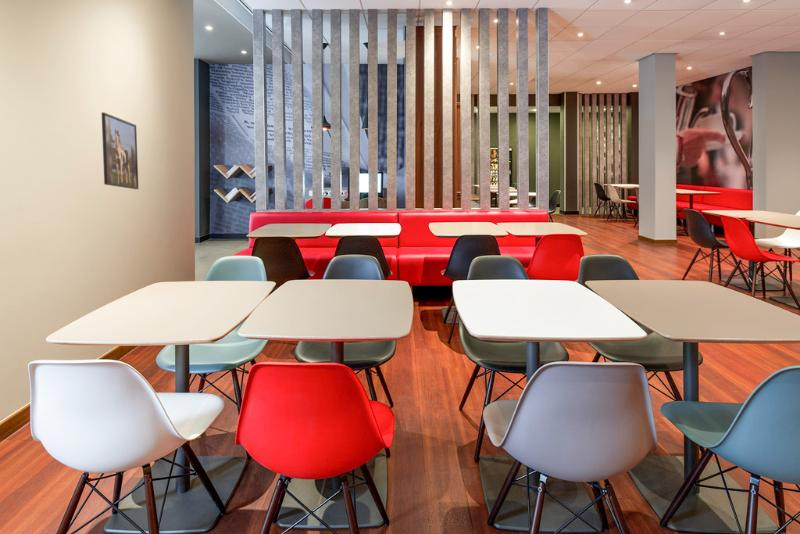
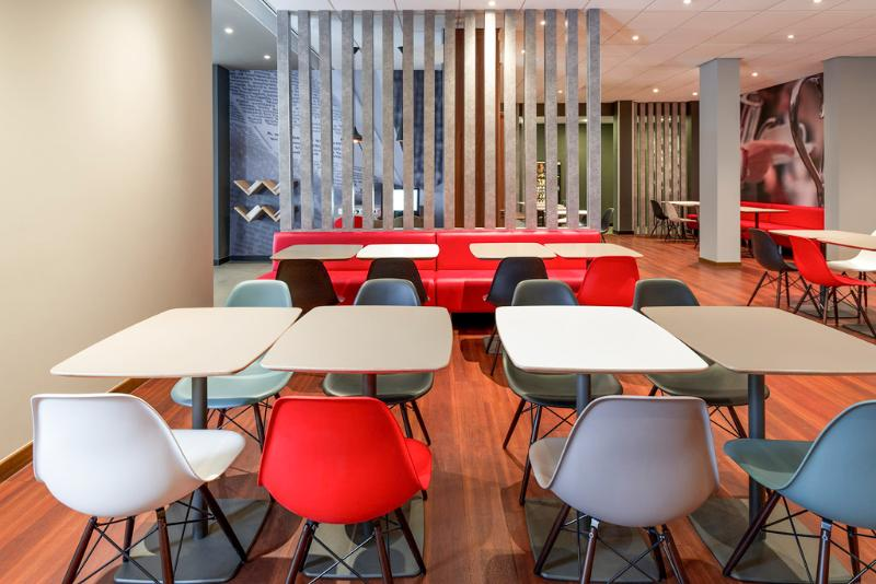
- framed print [101,111,140,190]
